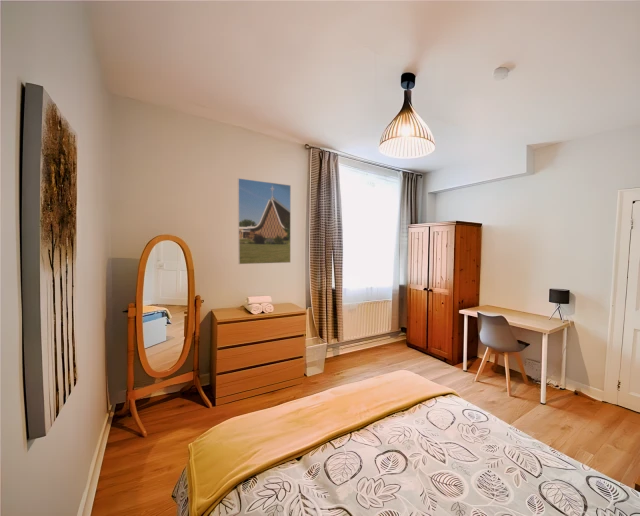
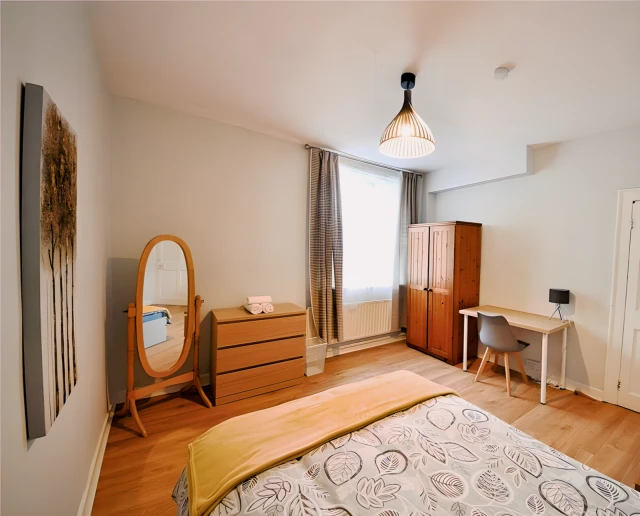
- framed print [237,177,292,265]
